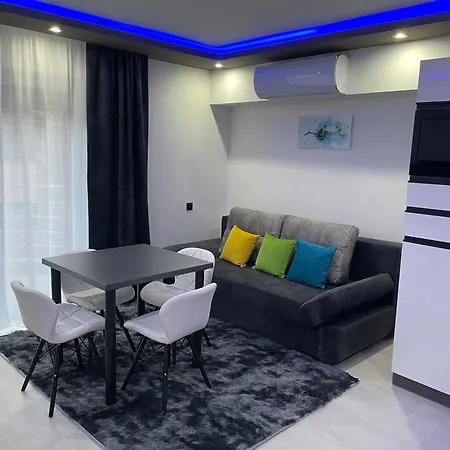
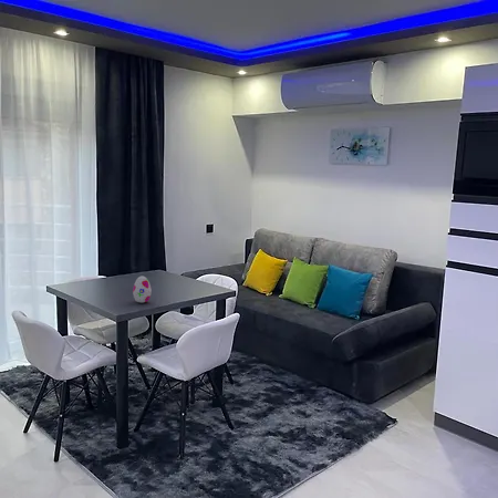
+ decorative egg [132,276,153,303]
